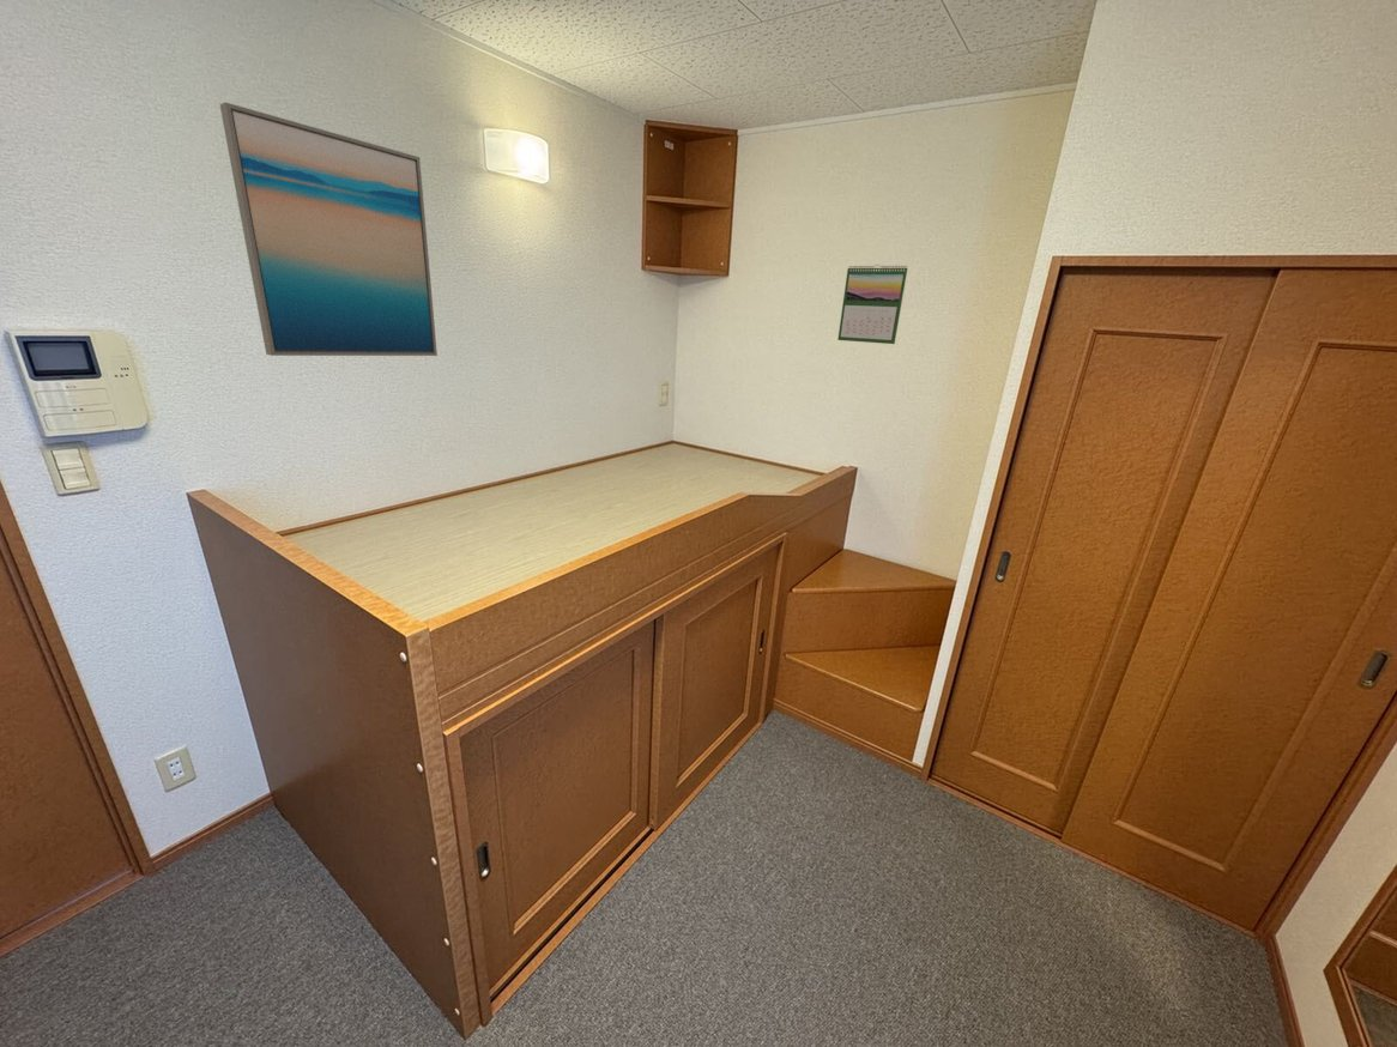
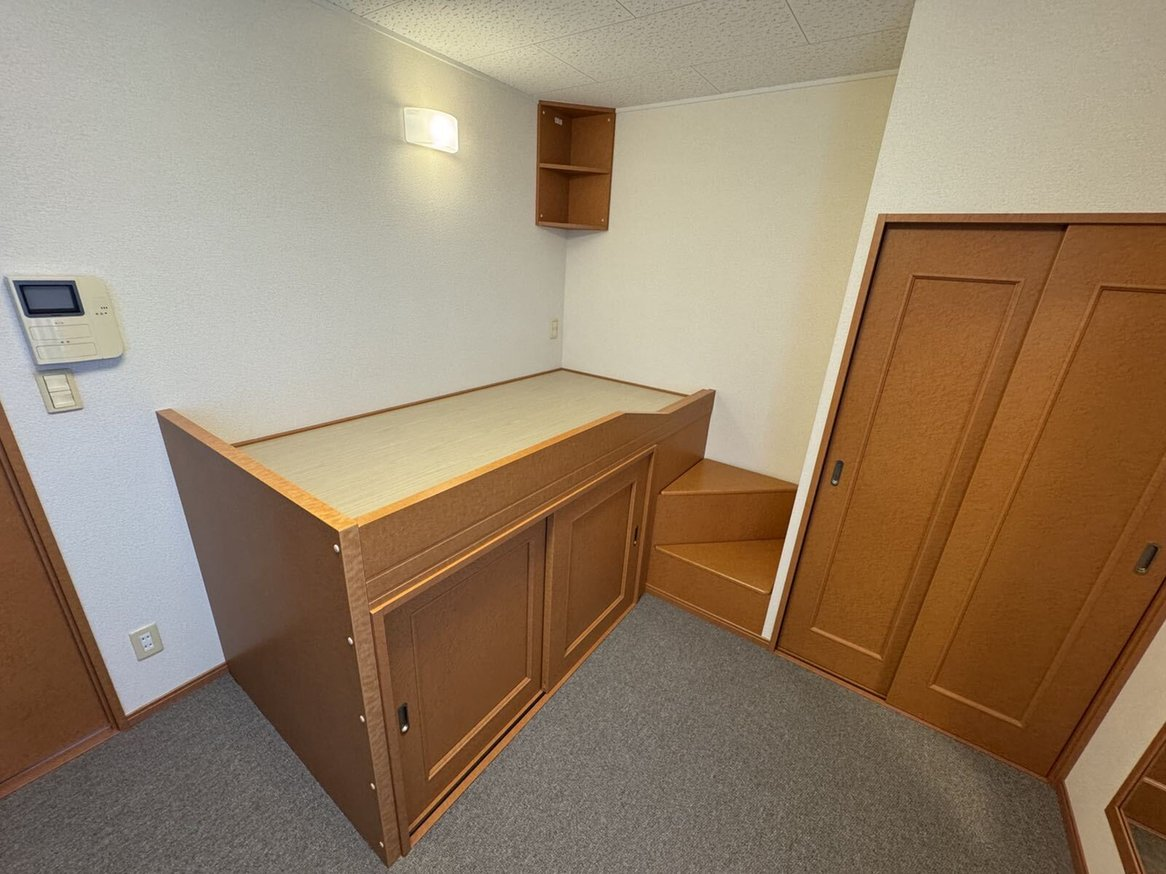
- wall art [218,101,439,357]
- calendar [836,264,909,345]
